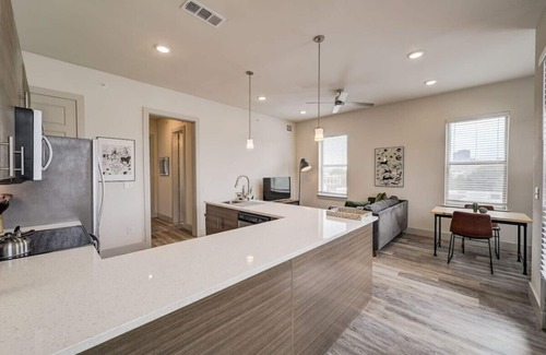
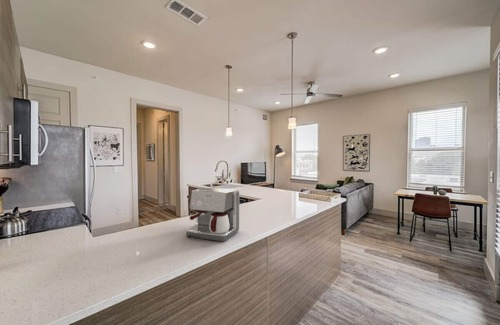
+ coffee maker [185,187,240,243]
